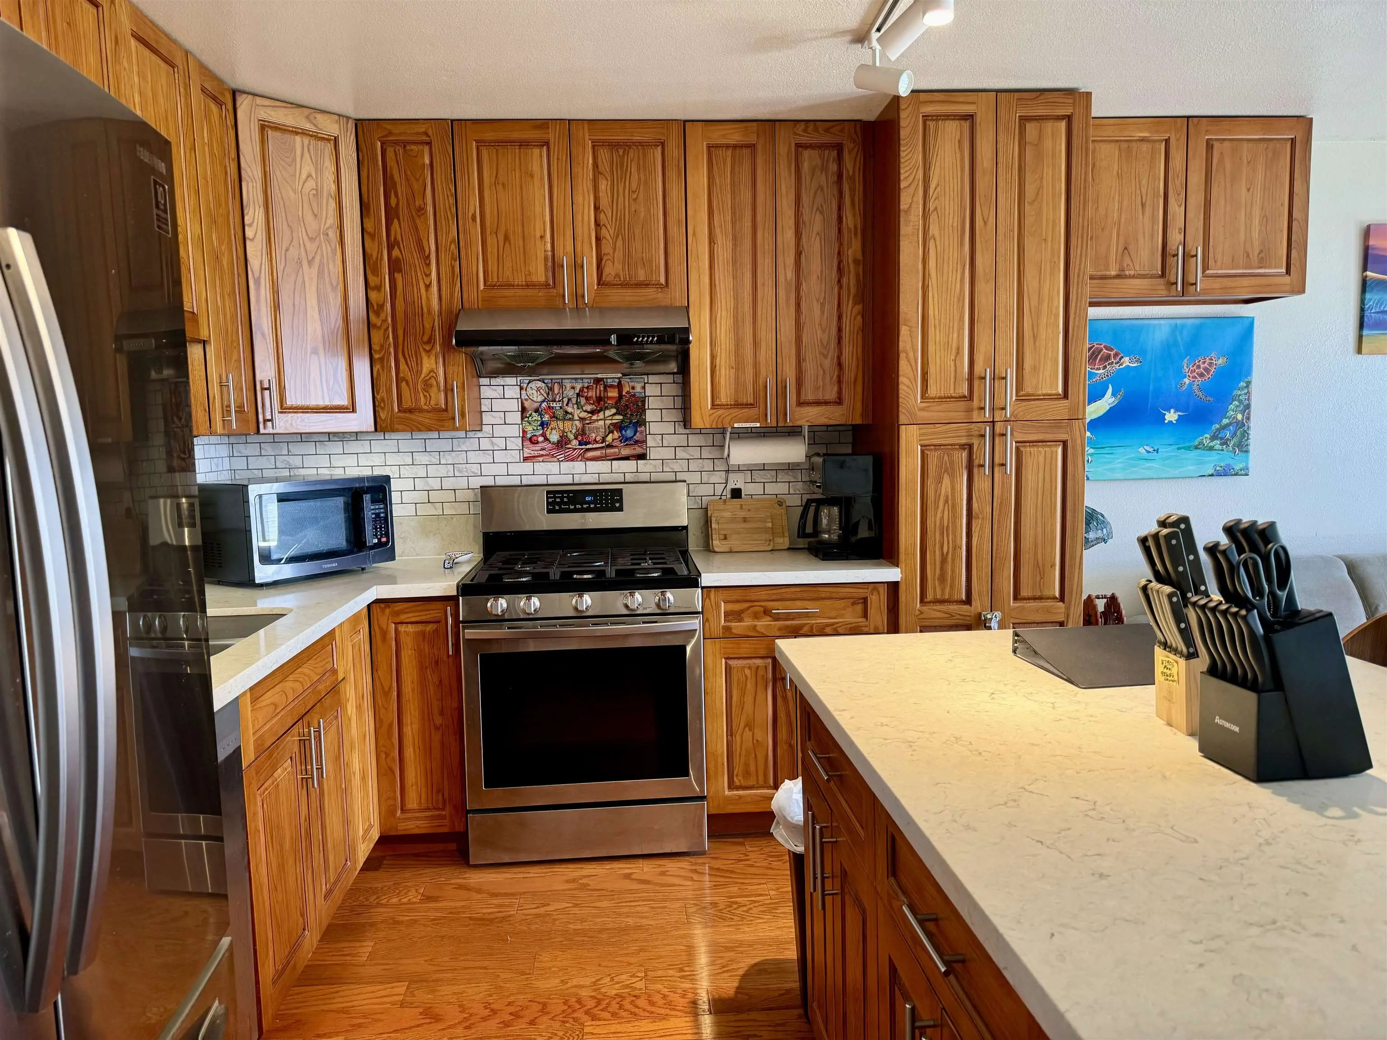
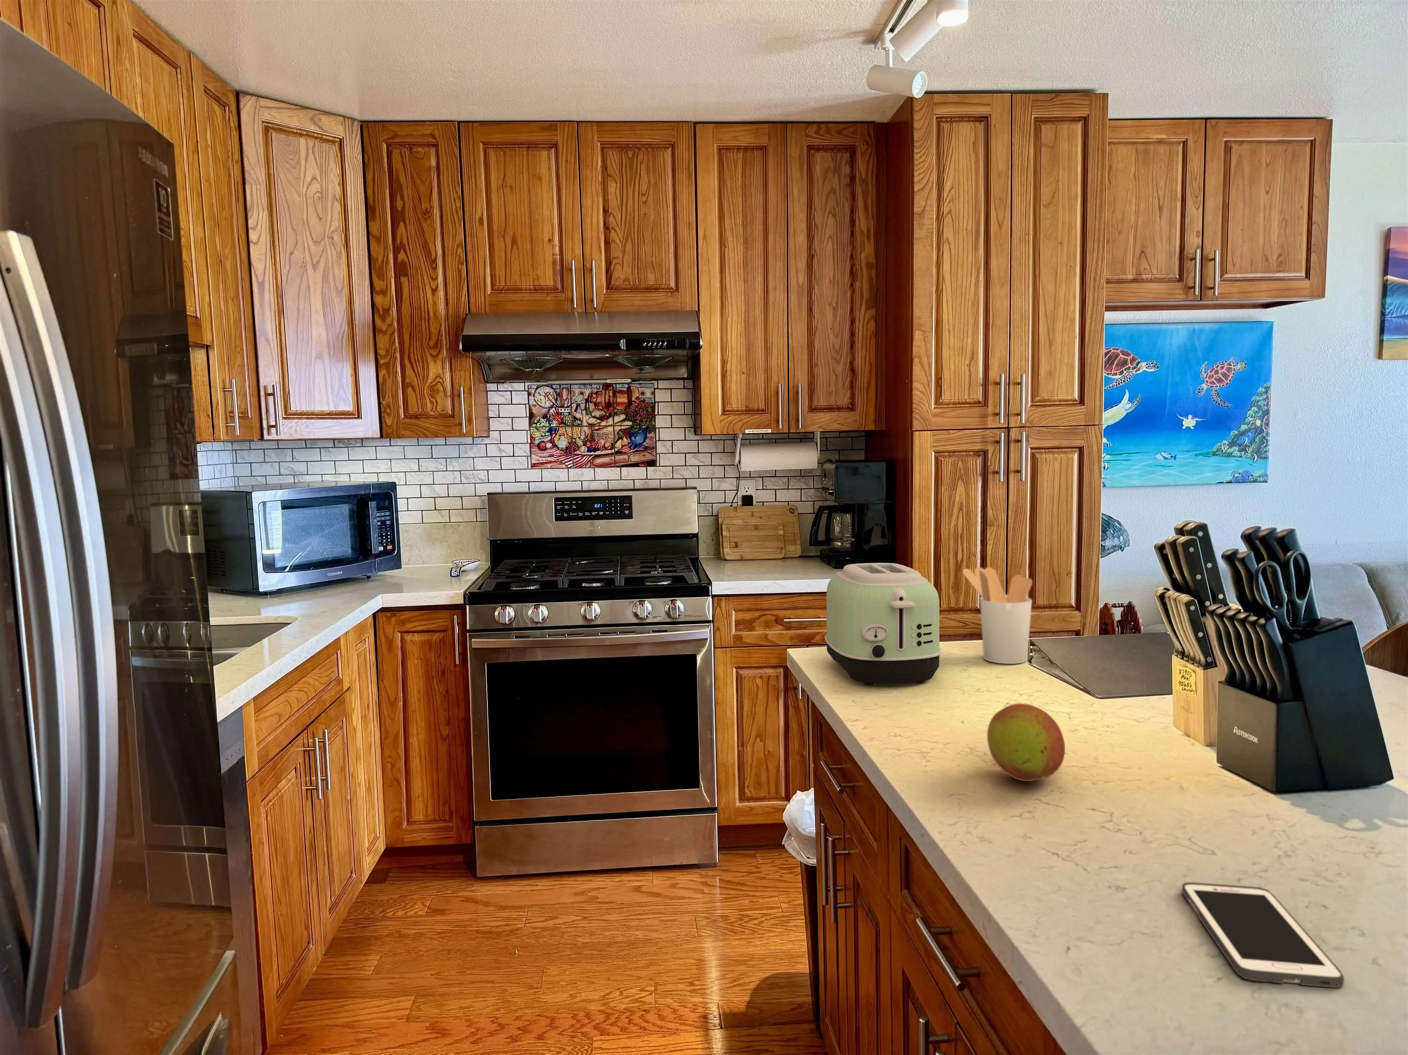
+ fruit [987,703,1065,781]
+ cell phone [1182,882,1345,989]
+ toaster [824,562,942,686]
+ utensil holder [962,567,1032,665]
